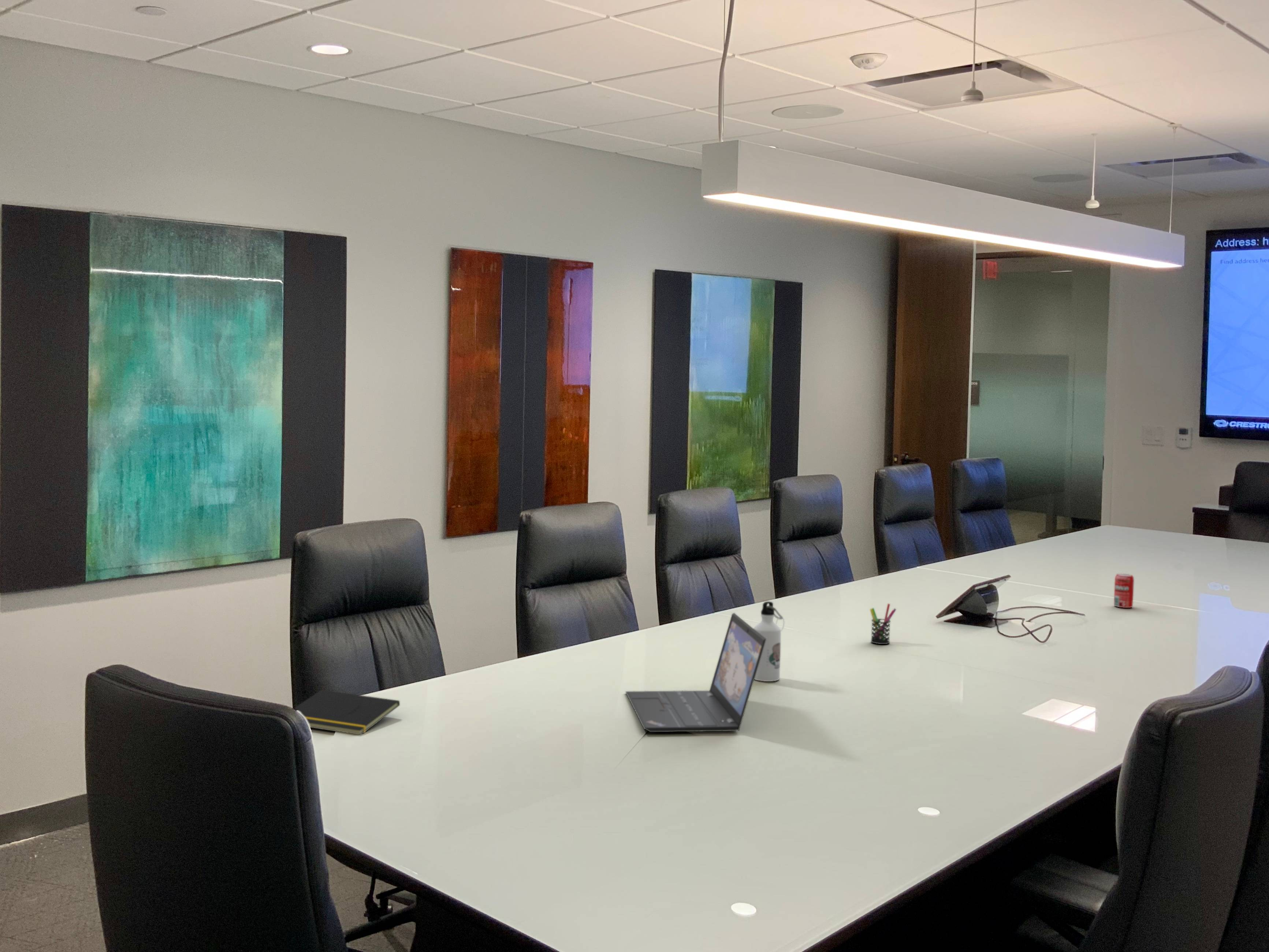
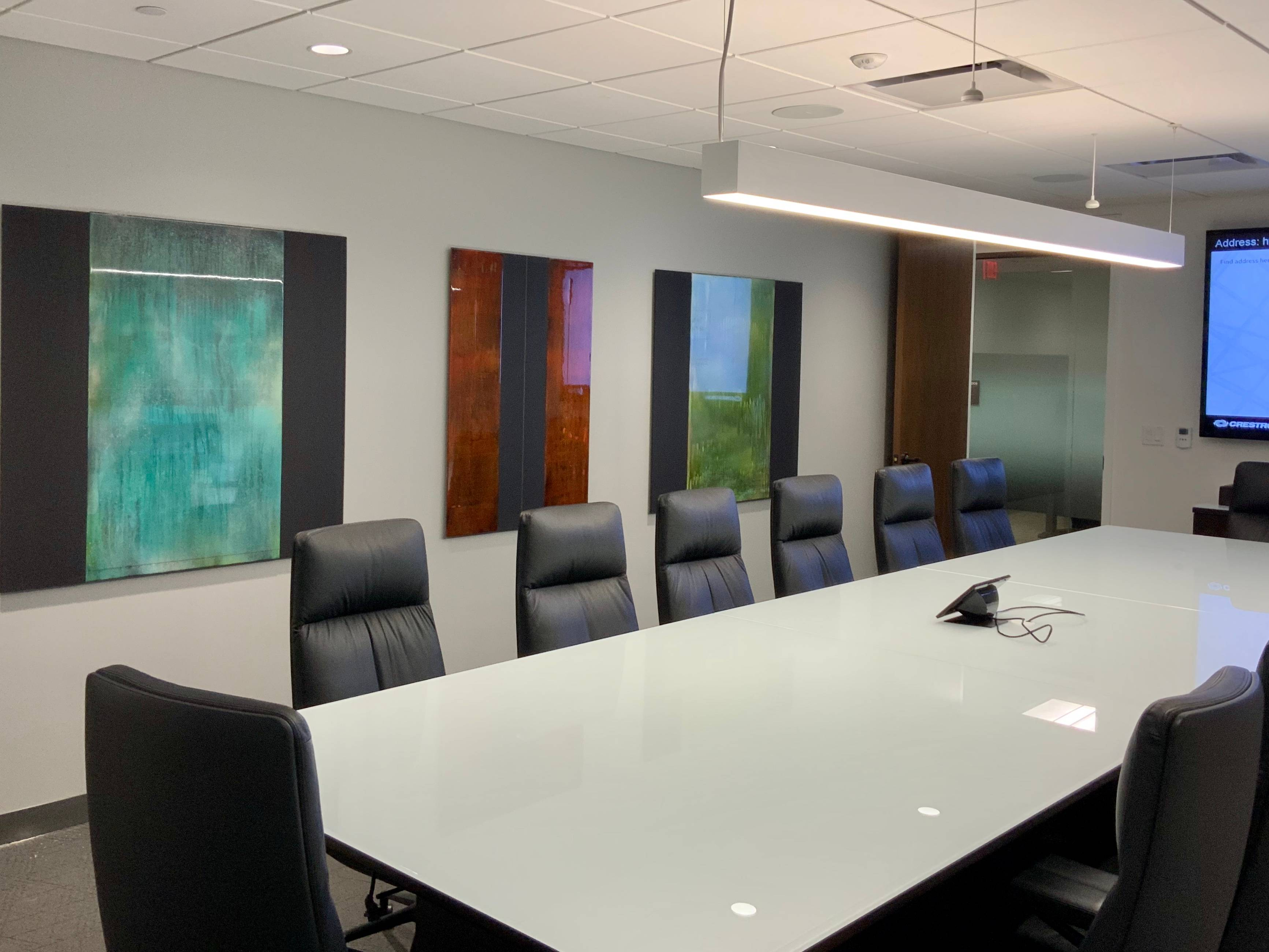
- pen holder [870,603,897,644]
- notepad [294,689,400,735]
- laptop [625,612,766,732]
- water bottle [753,601,785,682]
- beverage can [1113,573,1135,608]
